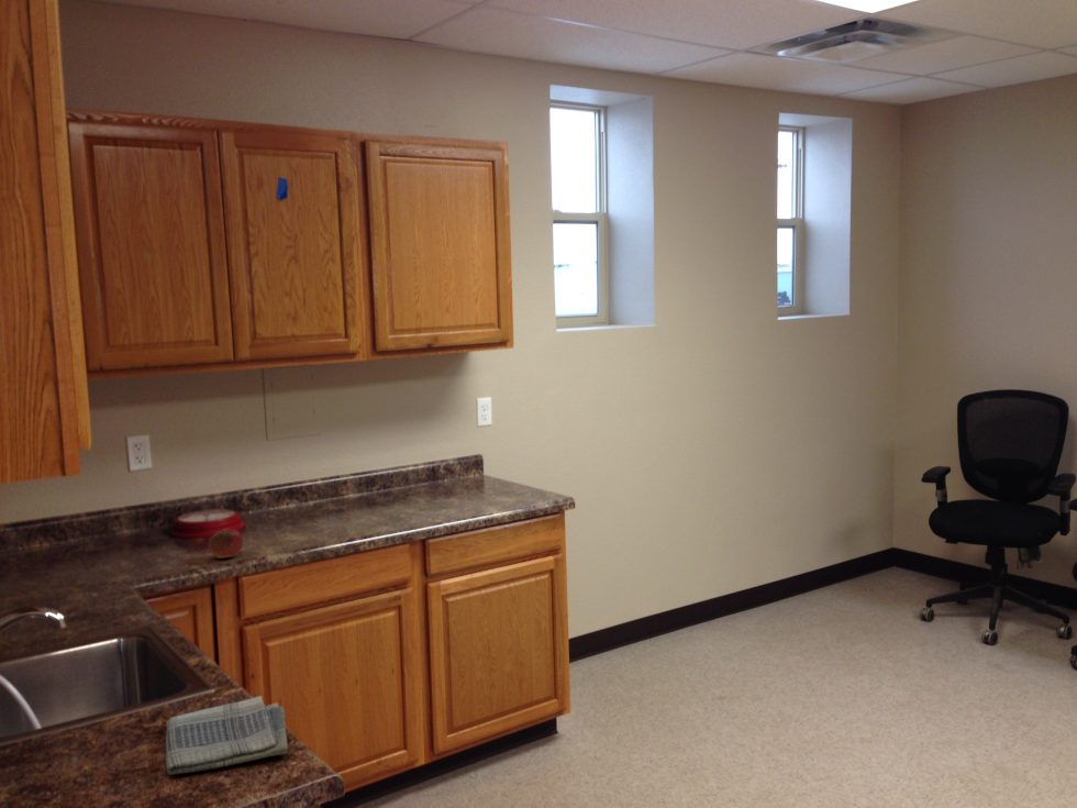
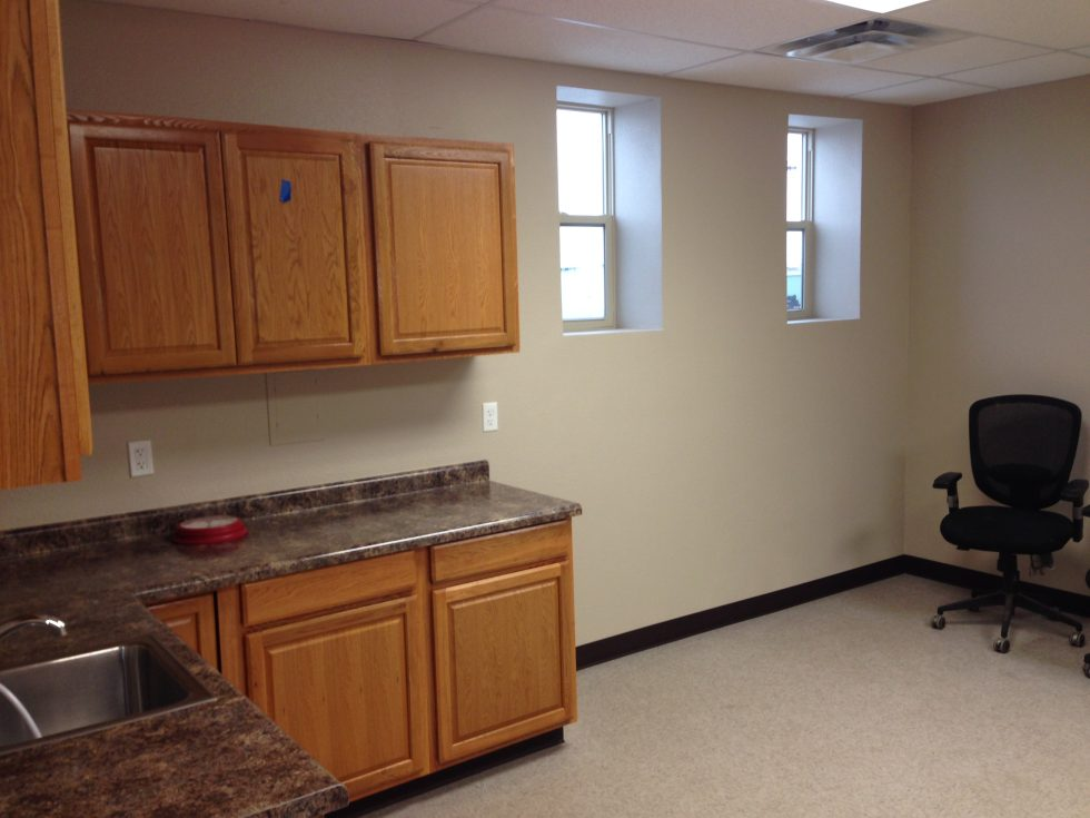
- fruit [208,527,244,560]
- dish towel [165,695,289,776]
